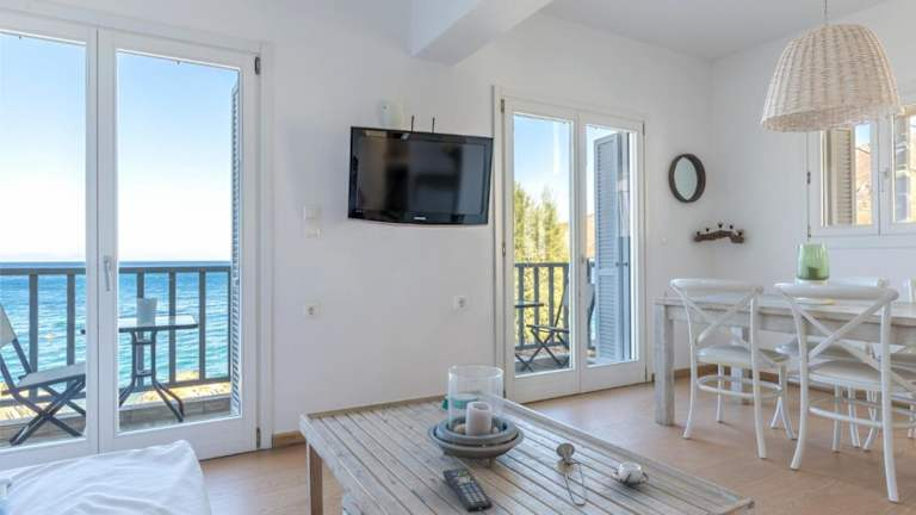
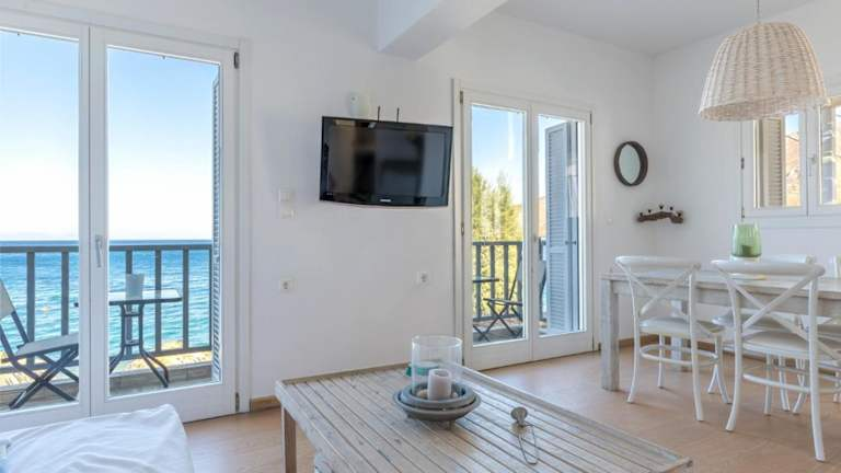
- remote control [441,466,494,514]
- cup [611,461,650,486]
